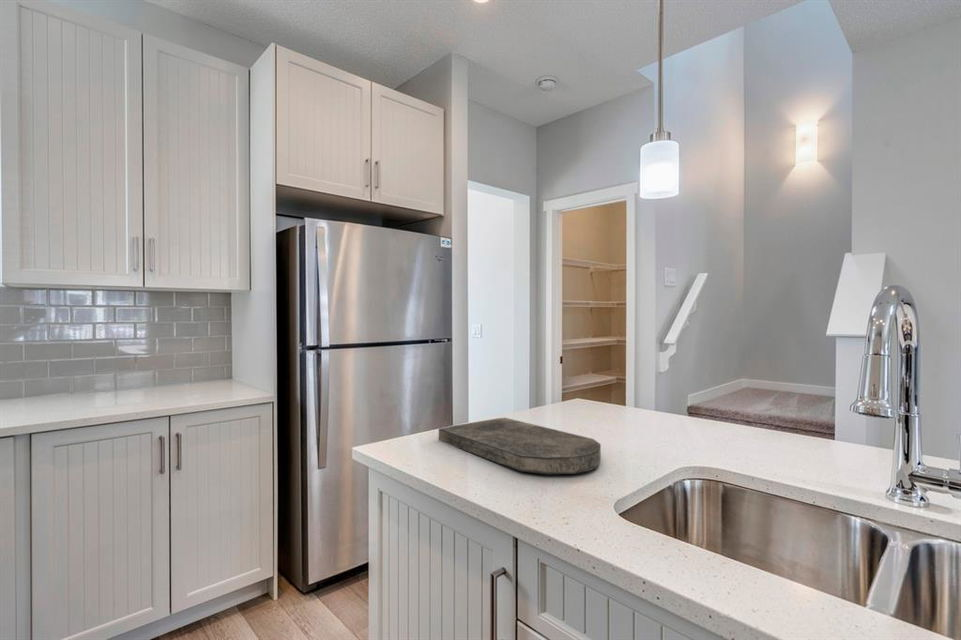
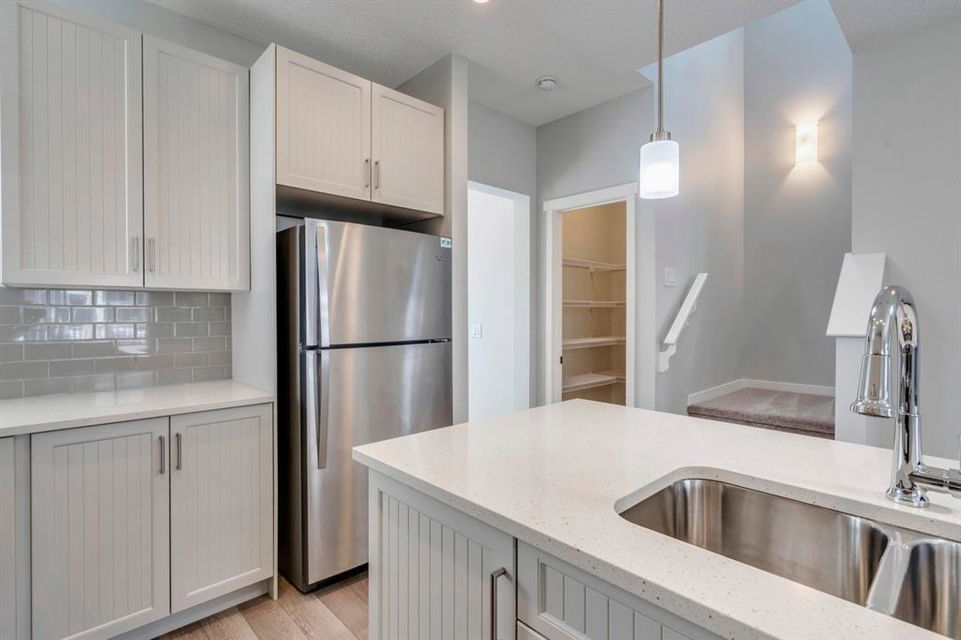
- cutting board [438,417,602,475]
